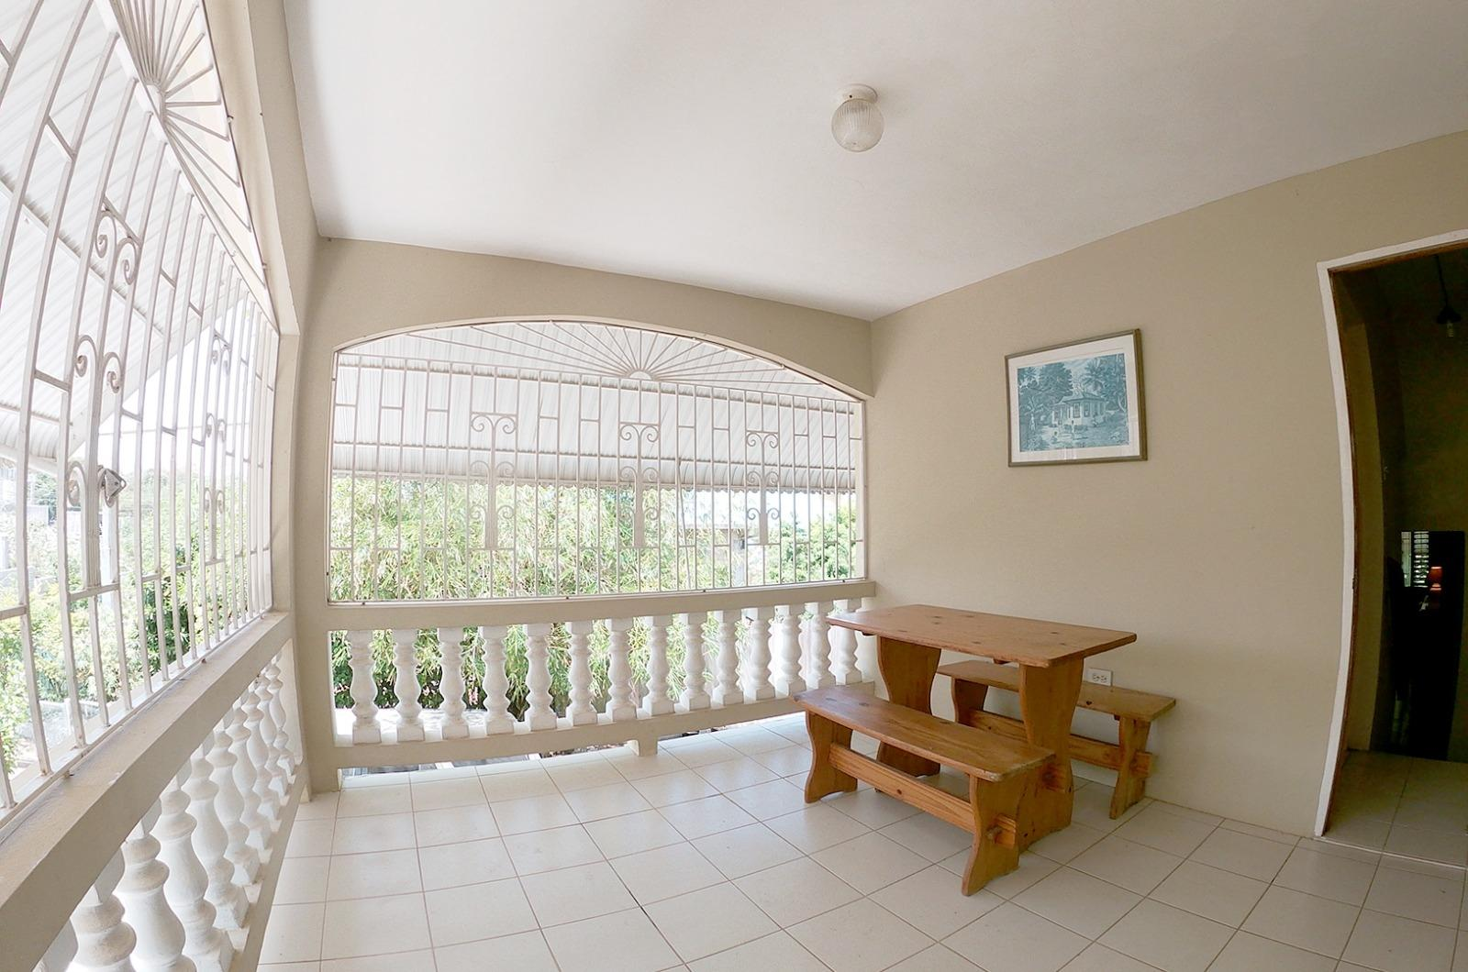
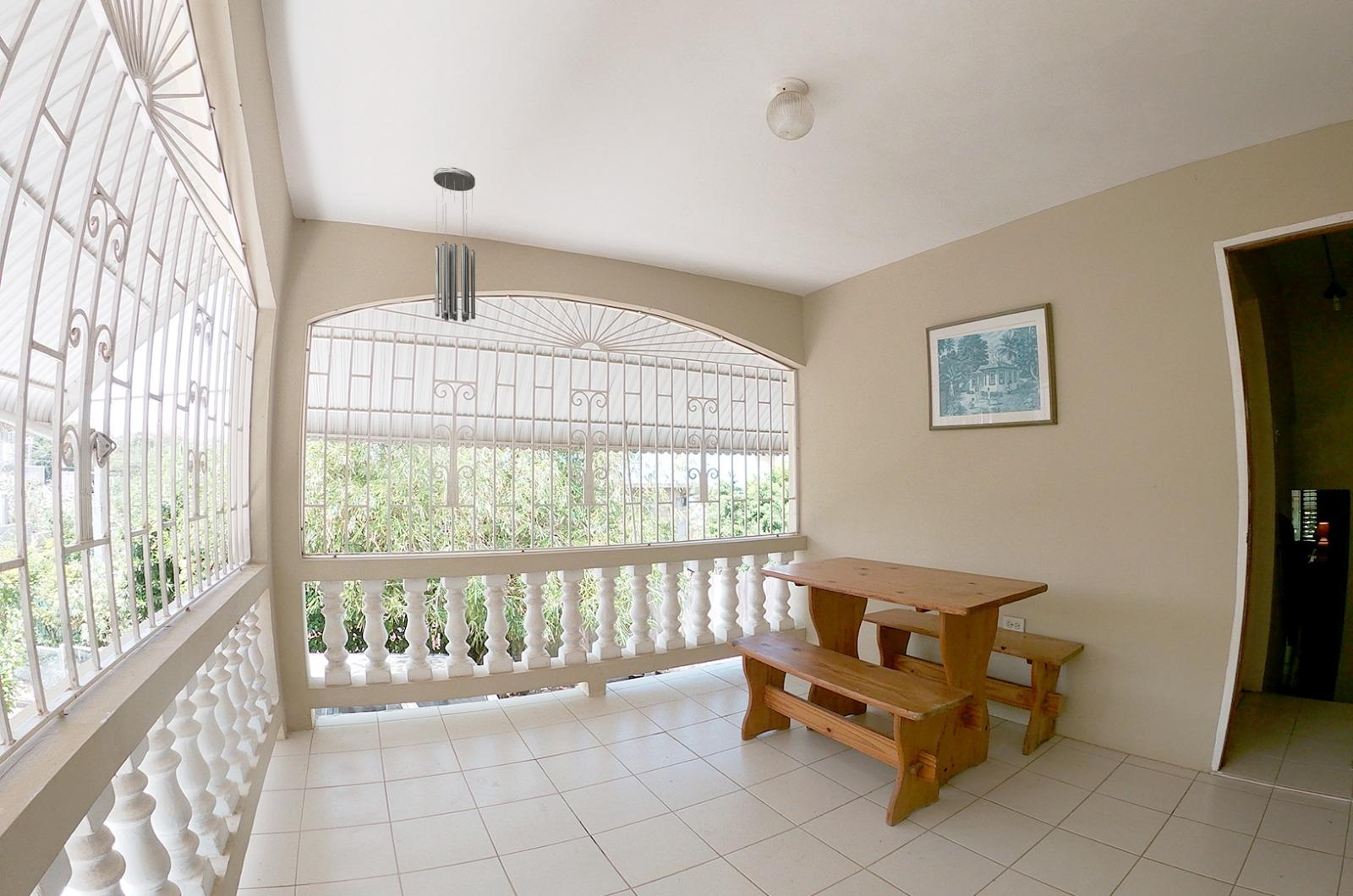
+ wind chime [433,166,476,323]
